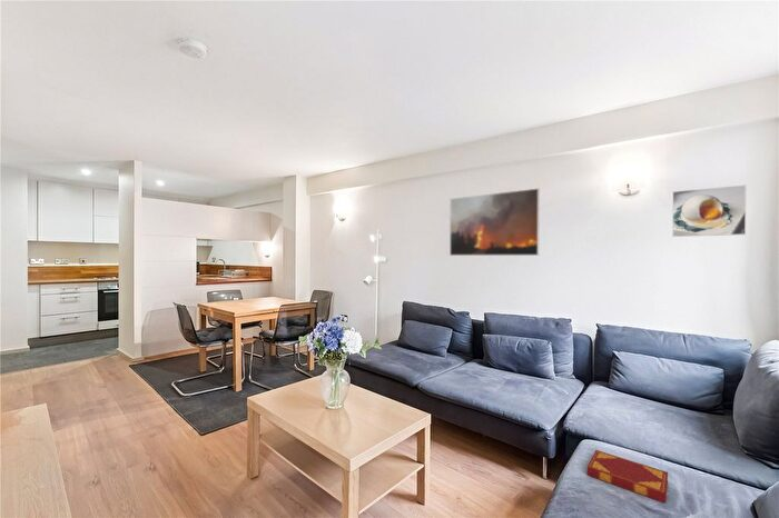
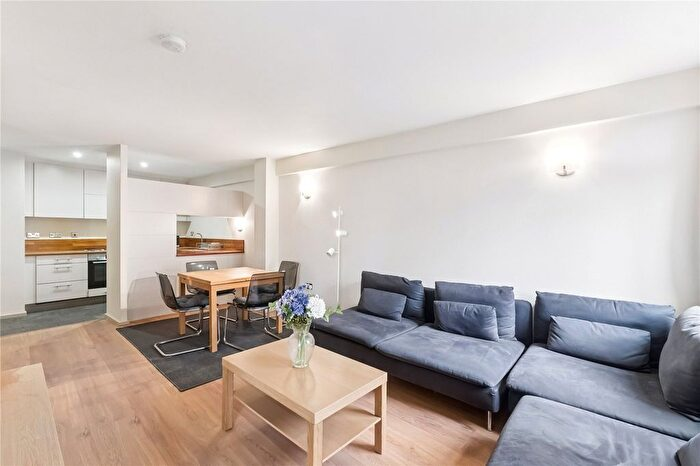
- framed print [671,183,747,238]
- hardback book [586,449,669,504]
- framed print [448,187,541,257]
